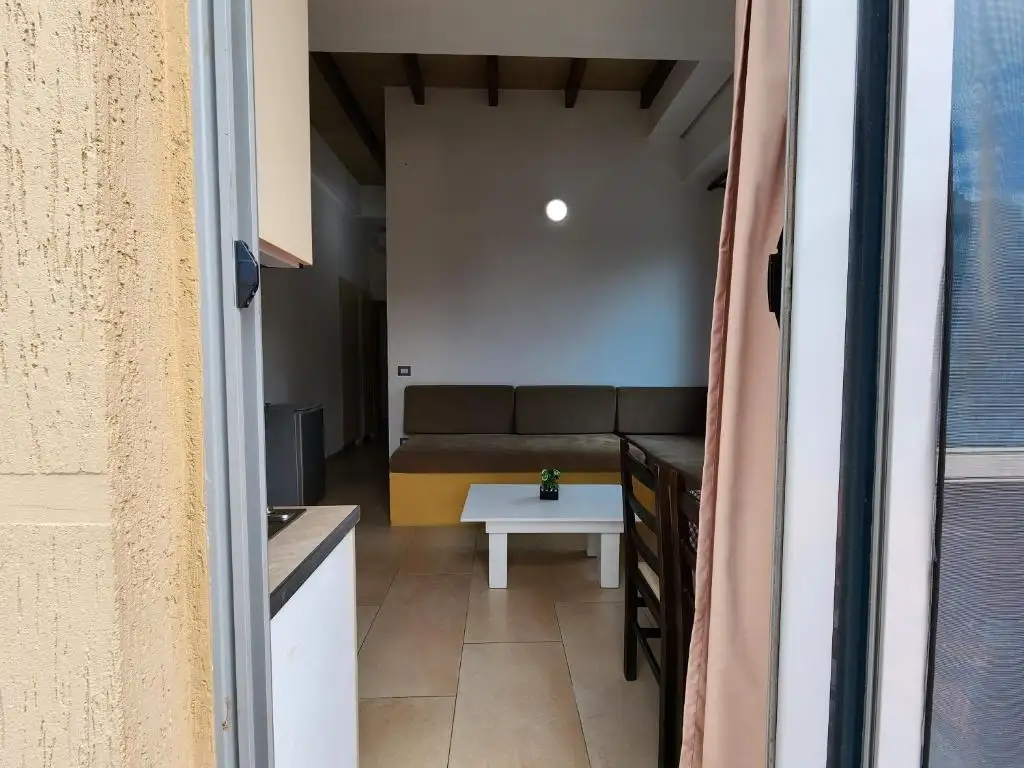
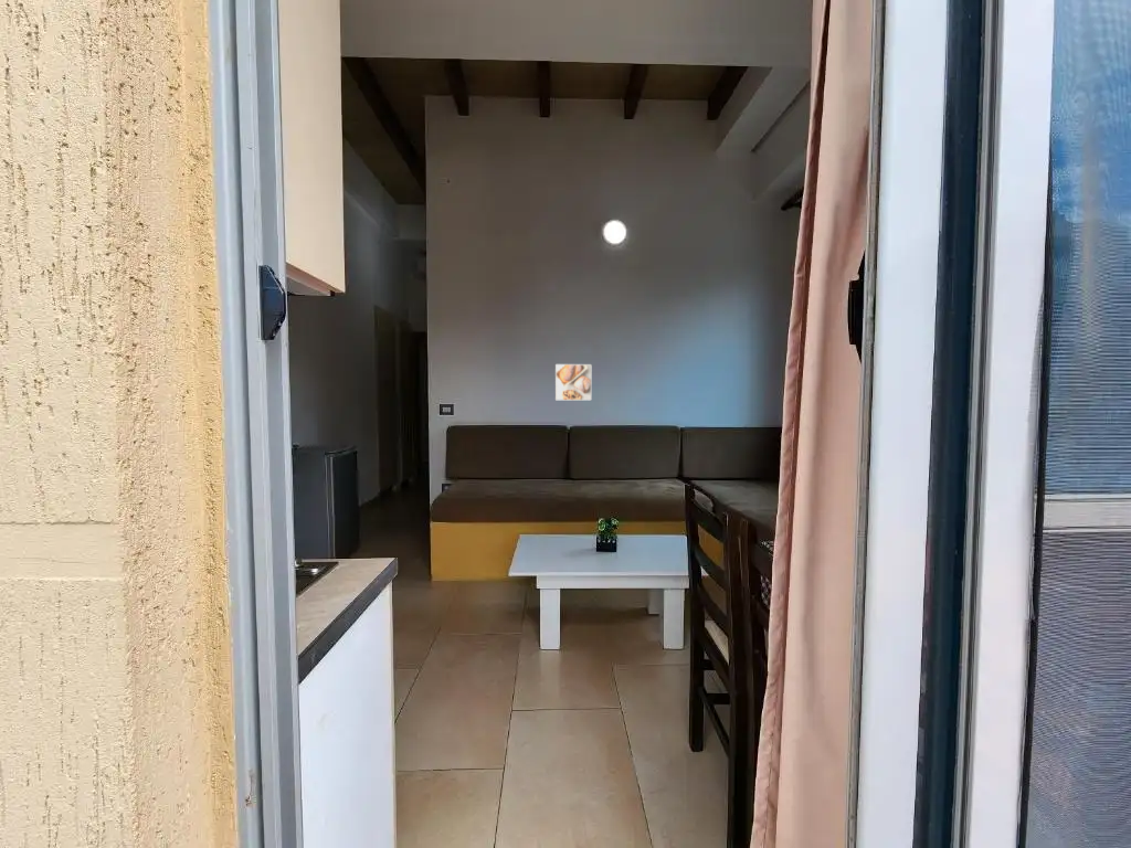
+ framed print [554,363,592,401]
